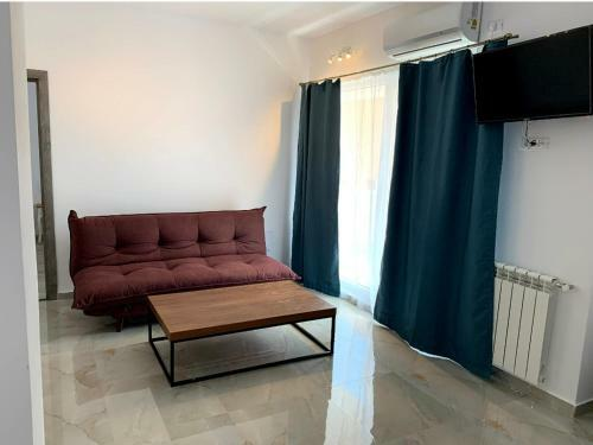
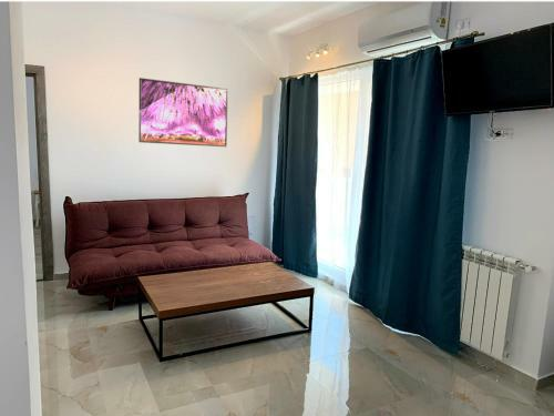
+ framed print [137,77,229,148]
